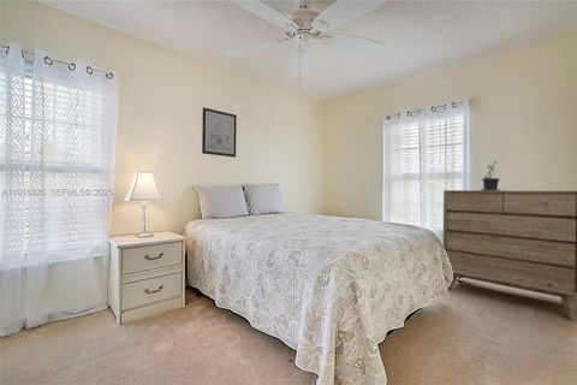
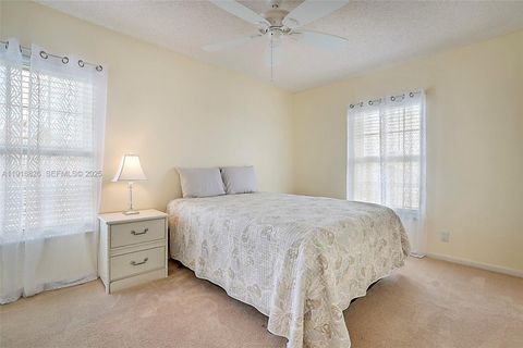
- wall art [201,106,238,159]
- dresser [442,189,577,321]
- potted plant [480,160,507,191]
